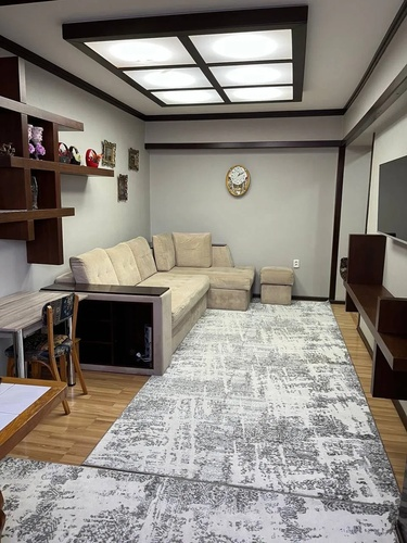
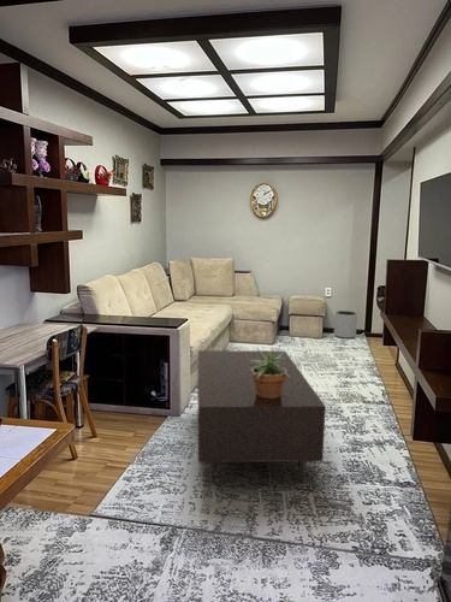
+ potted plant [248,347,290,399]
+ coffee table [196,349,327,484]
+ plant pot [333,309,358,340]
